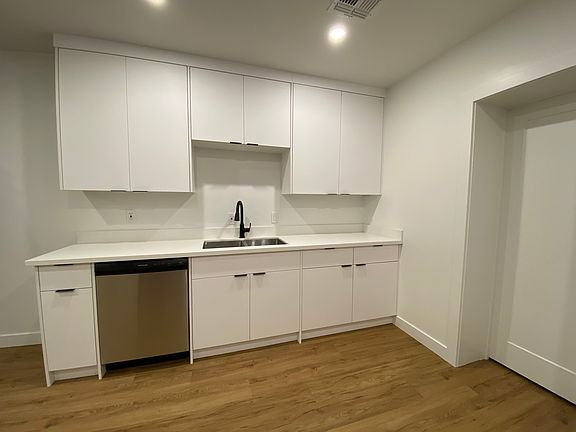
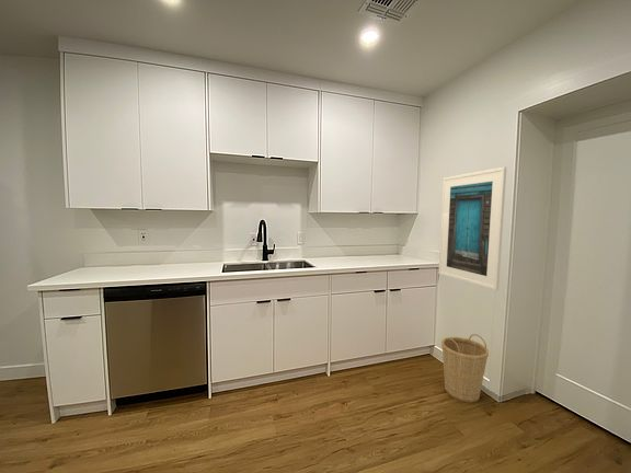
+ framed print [437,166,507,291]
+ basket [440,333,490,403]
